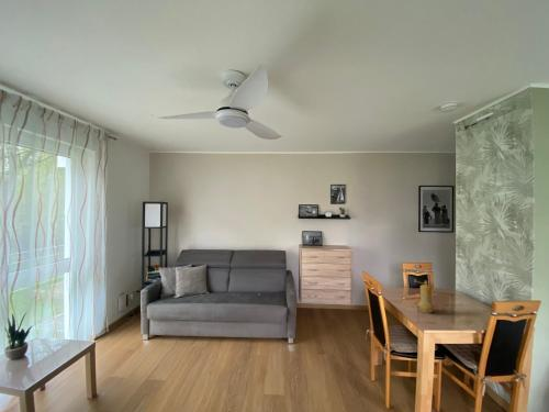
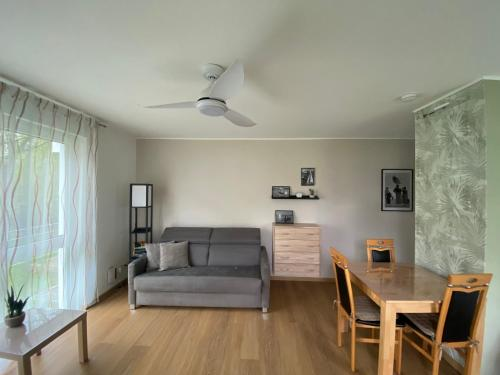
- pepper mill [413,278,436,314]
